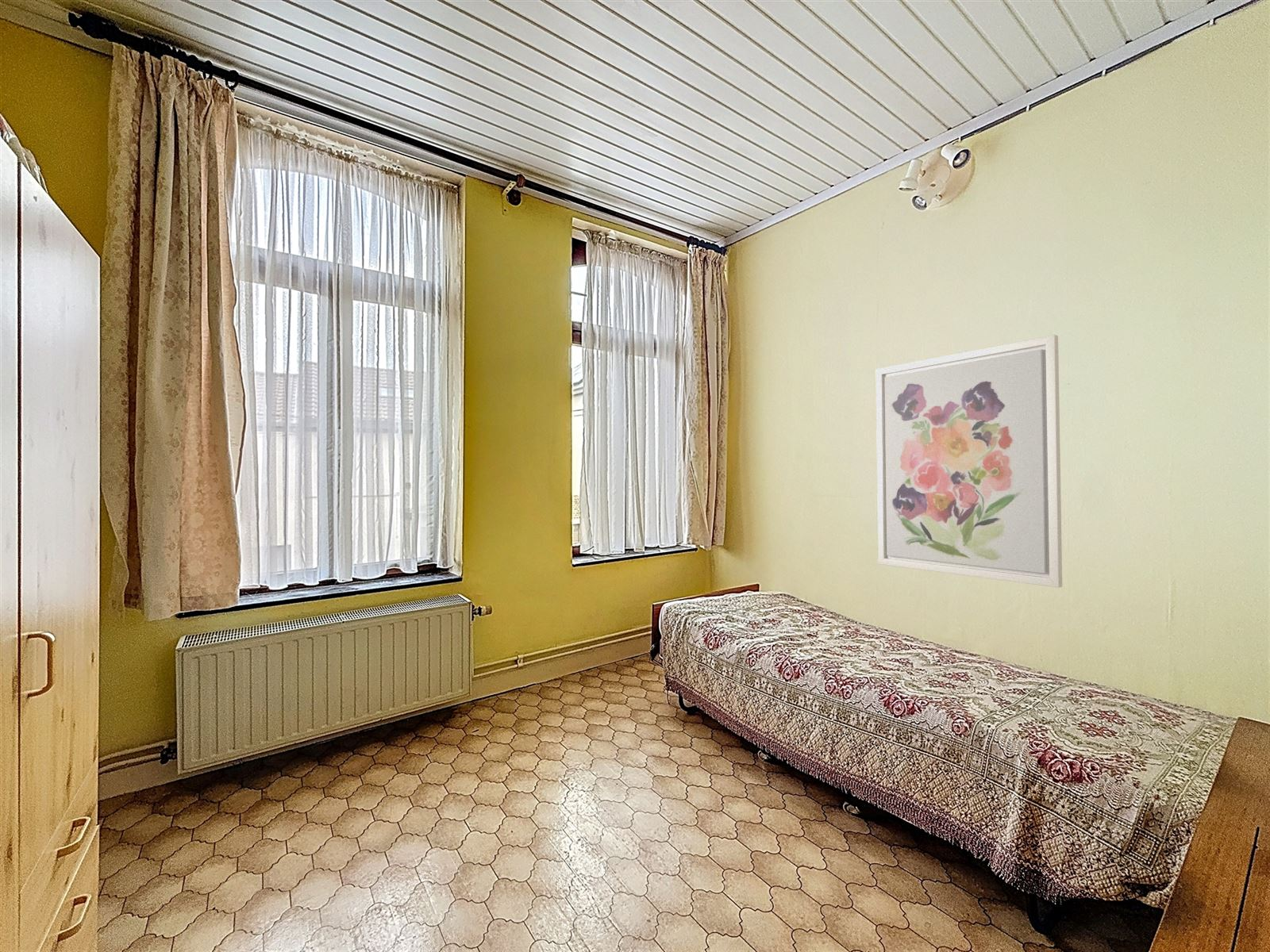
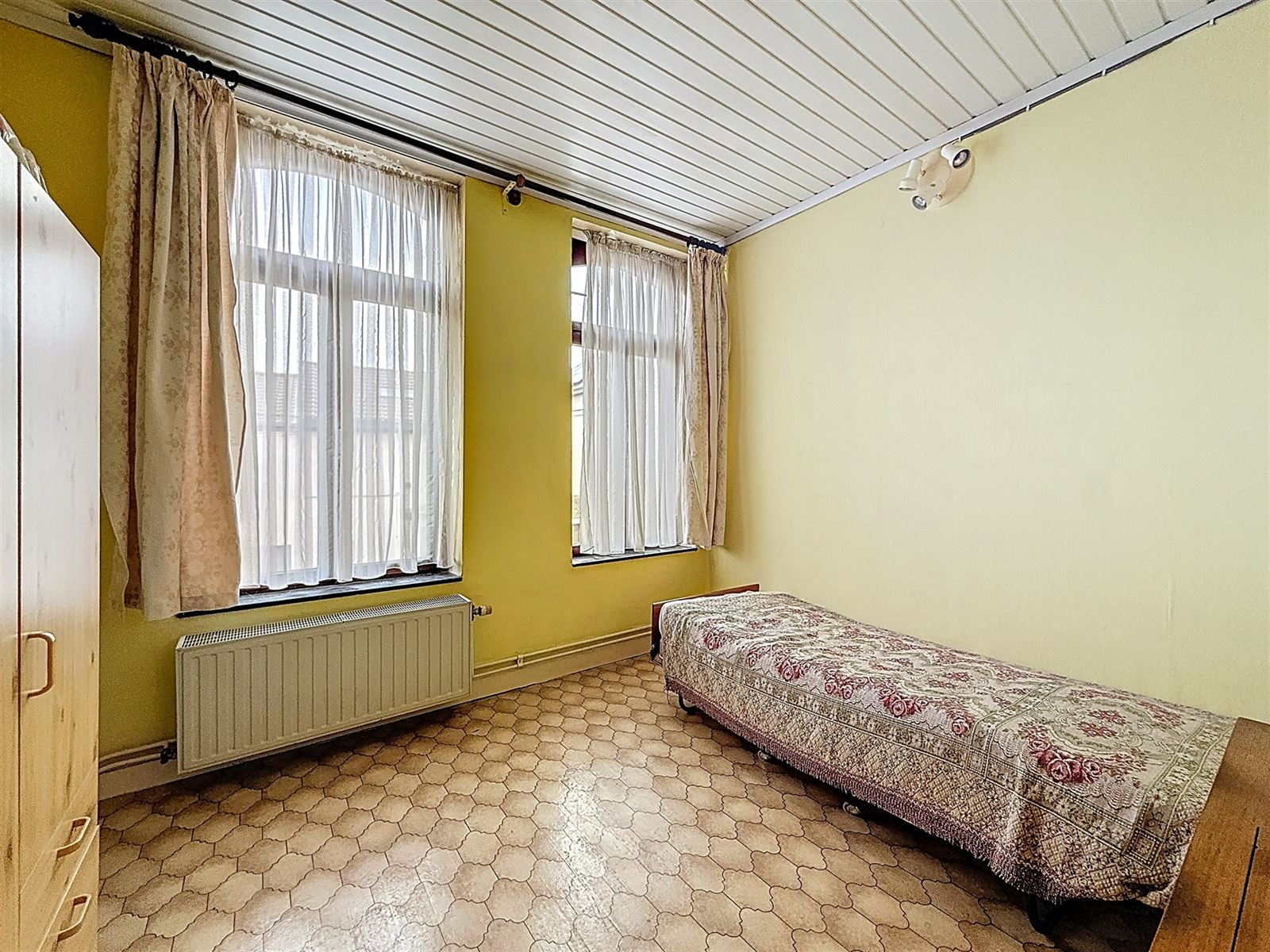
- wall art [876,334,1063,589]
